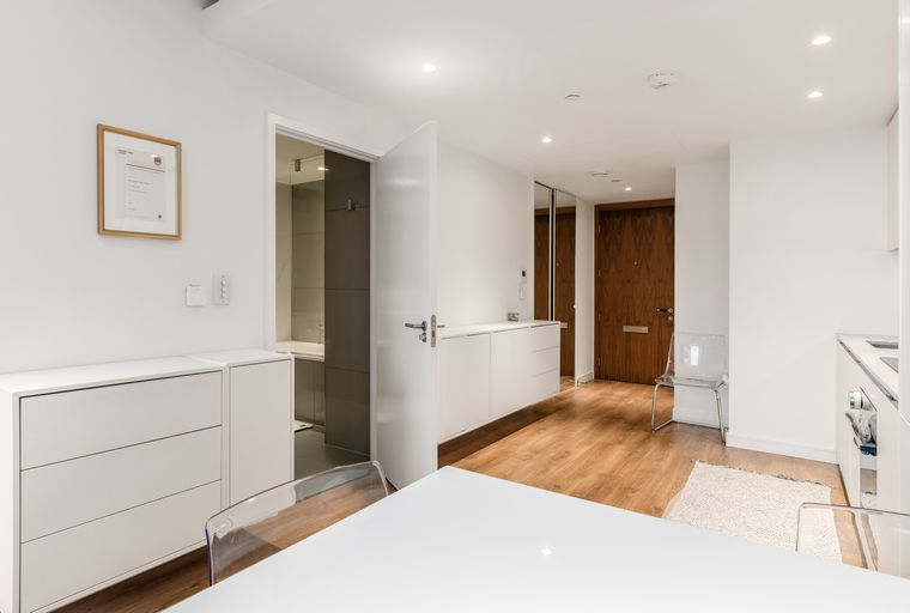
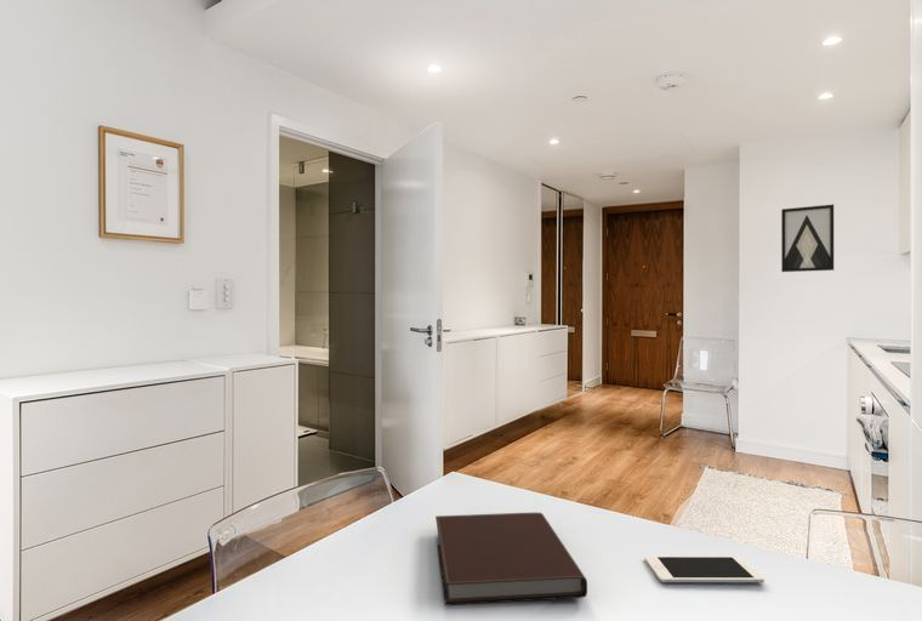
+ notebook [434,512,588,608]
+ cell phone [643,554,766,583]
+ wall art [780,204,835,273]
